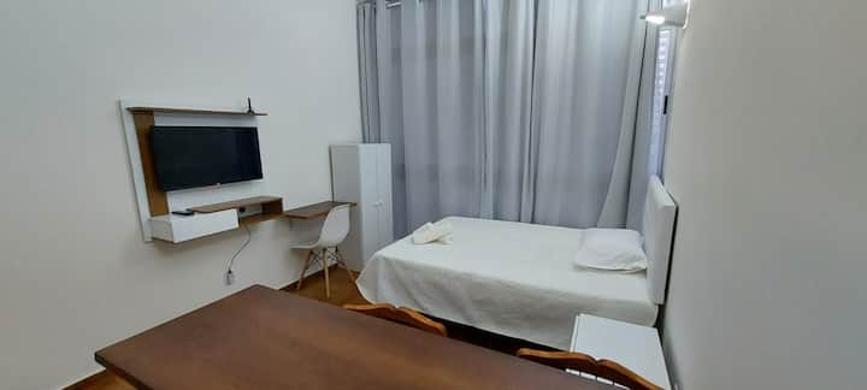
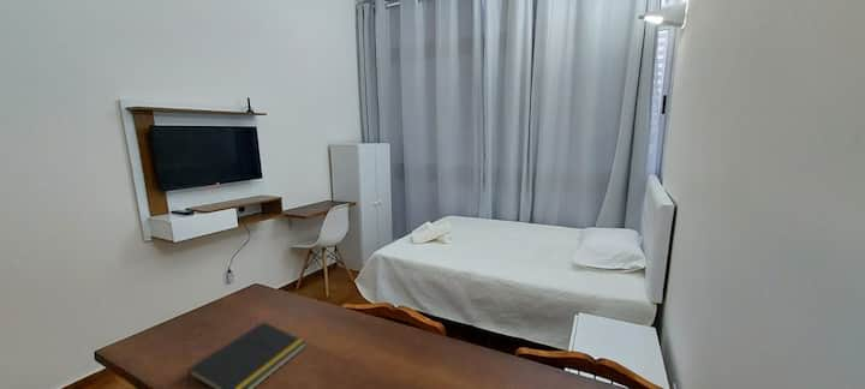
+ notepad [186,321,308,389]
